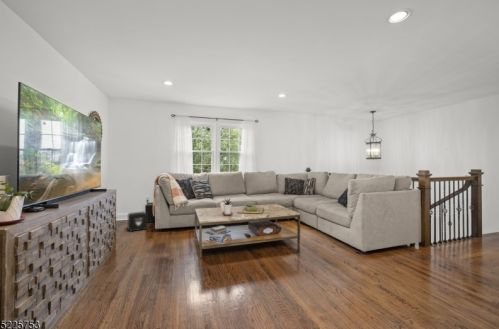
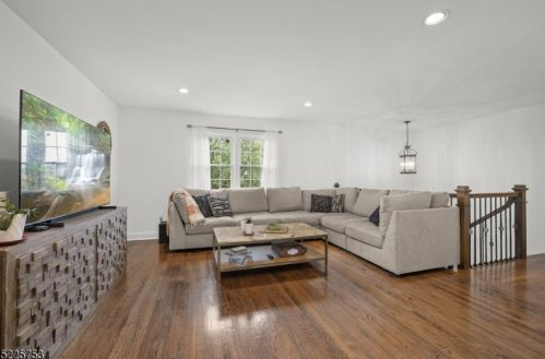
- air purifier [127,210,148,233]
